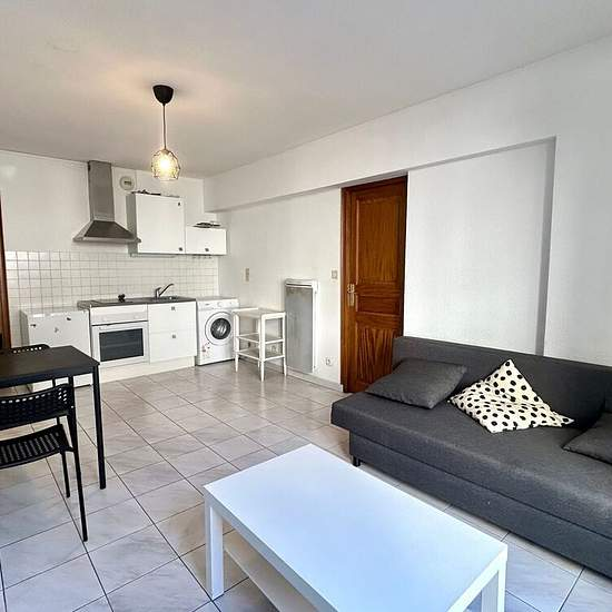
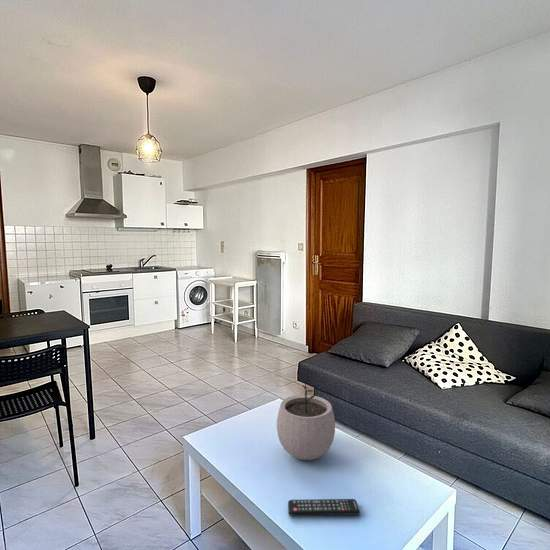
+ remote control [287,498,361,516]
+ plant pot [276,383,336,461]
